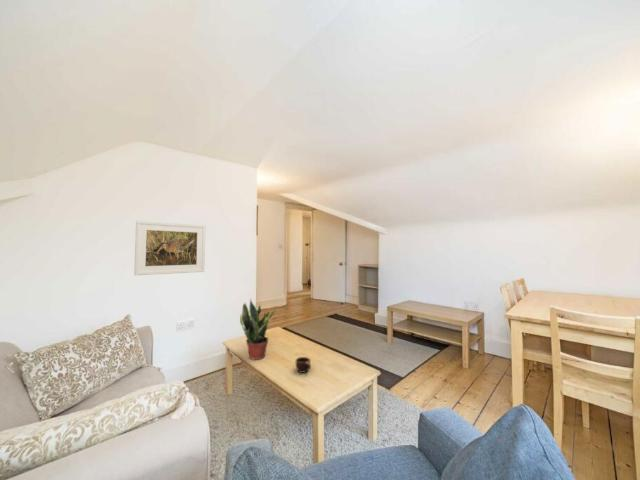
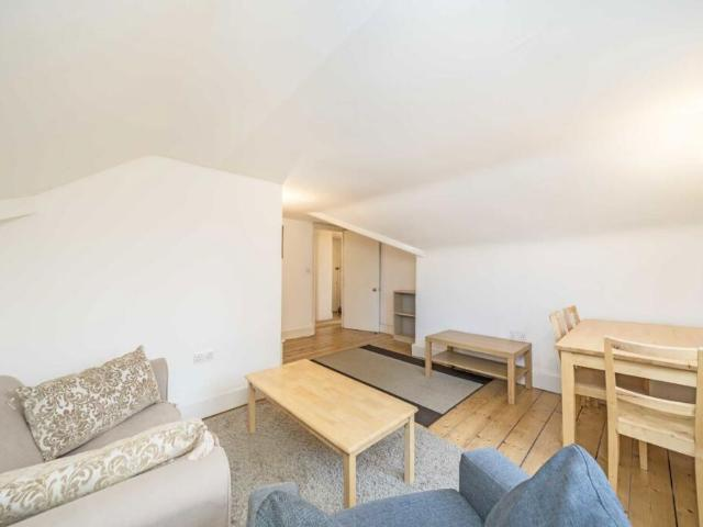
- mug [294,356,312,374]
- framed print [133,220,206,276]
- potted plant [239,298,276,361]
